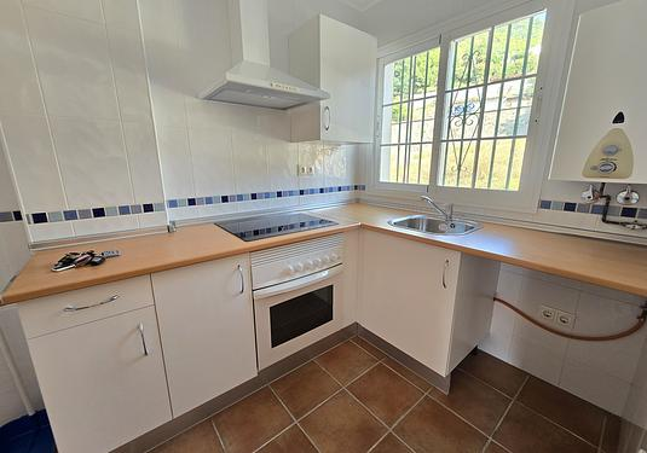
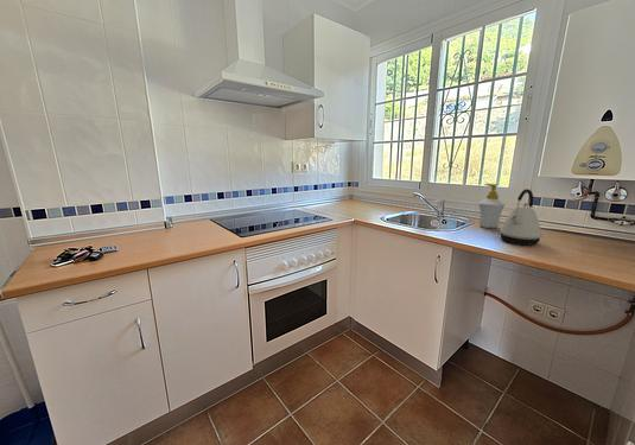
+ soap bottle [477,183,506,229]
+ kettle [499,187,542,247]
